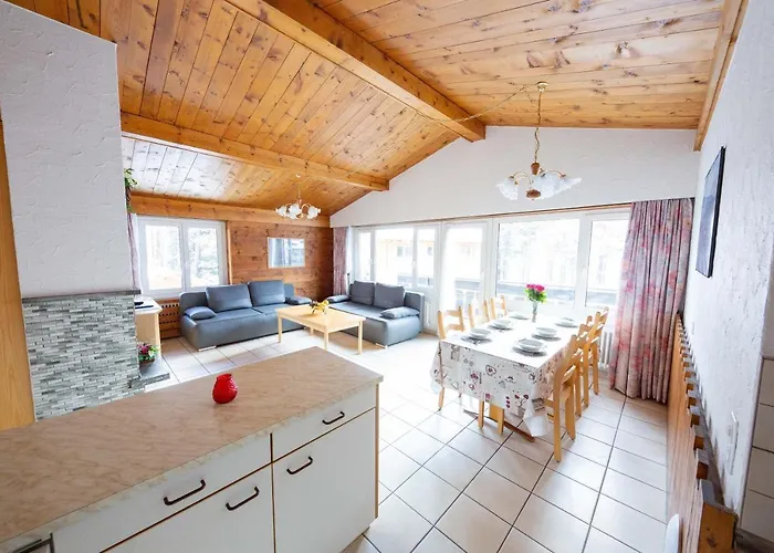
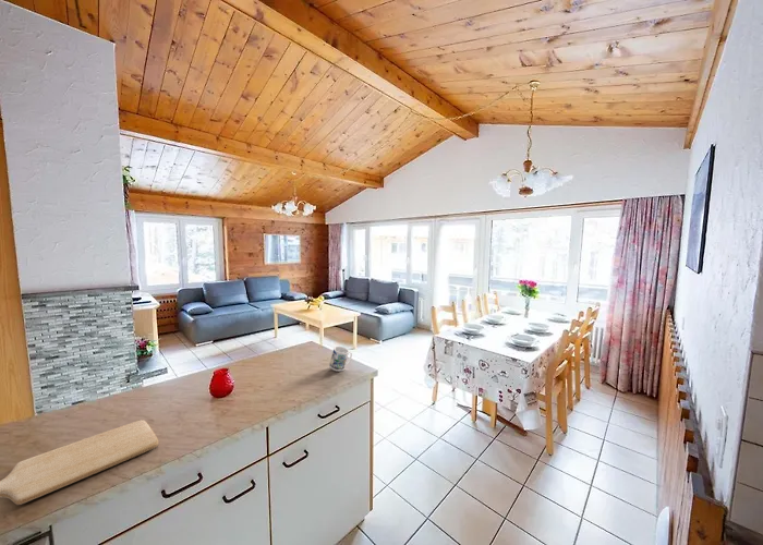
+ chopping board [0,420,159,506]
+ mug [328,346,353,373]
